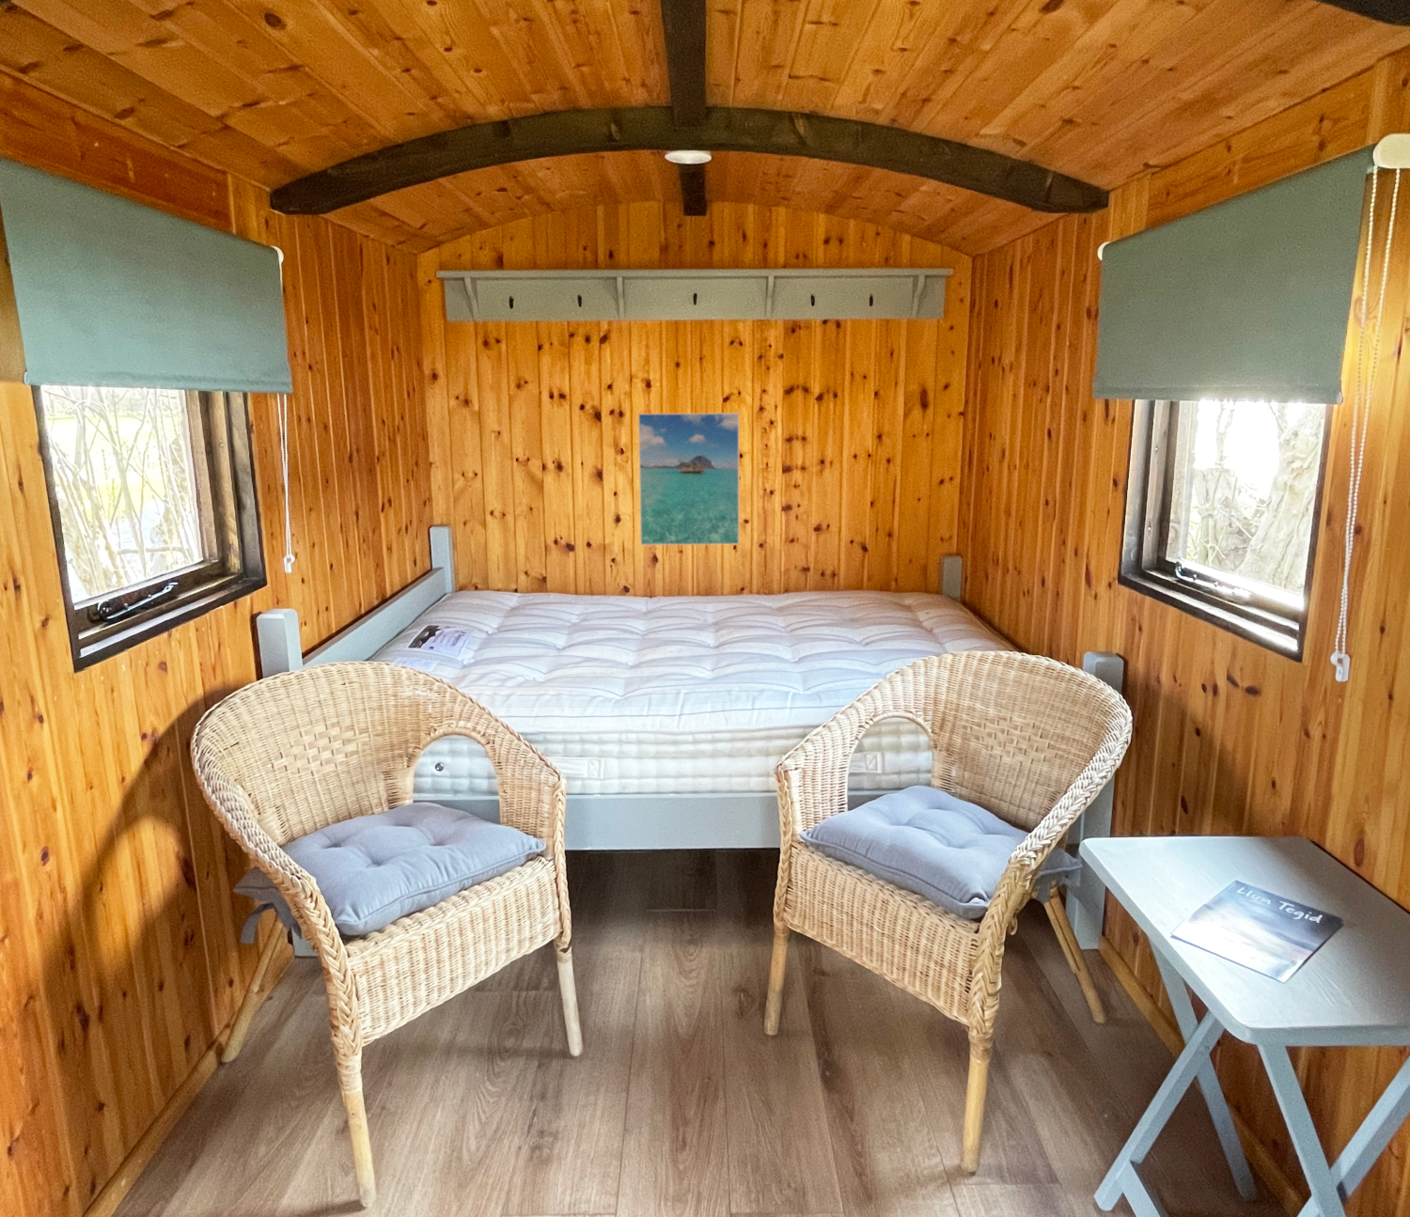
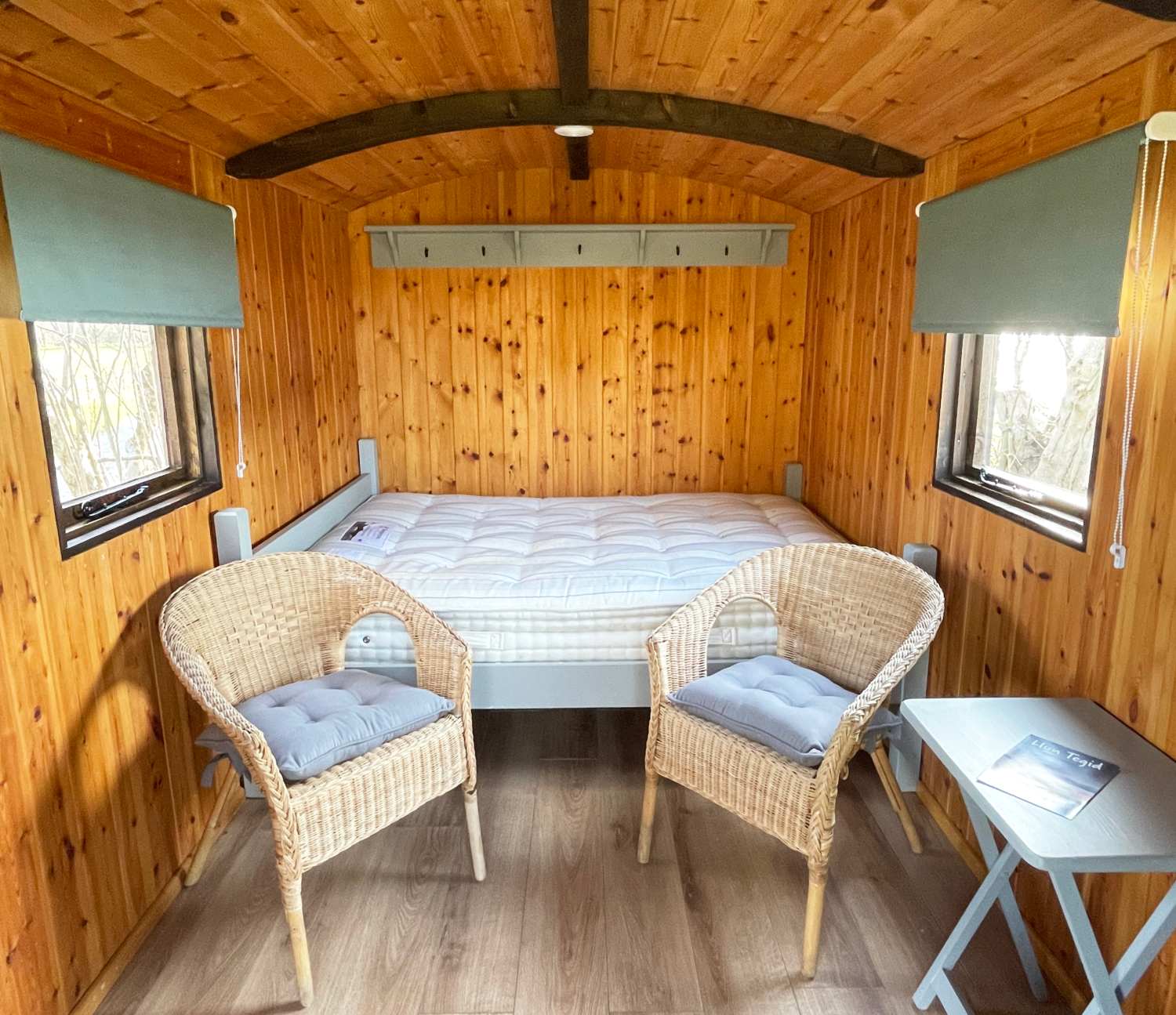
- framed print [638,411,740,546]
